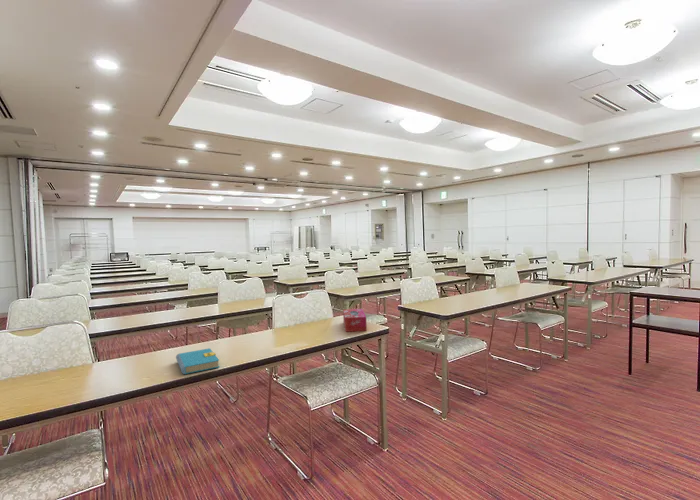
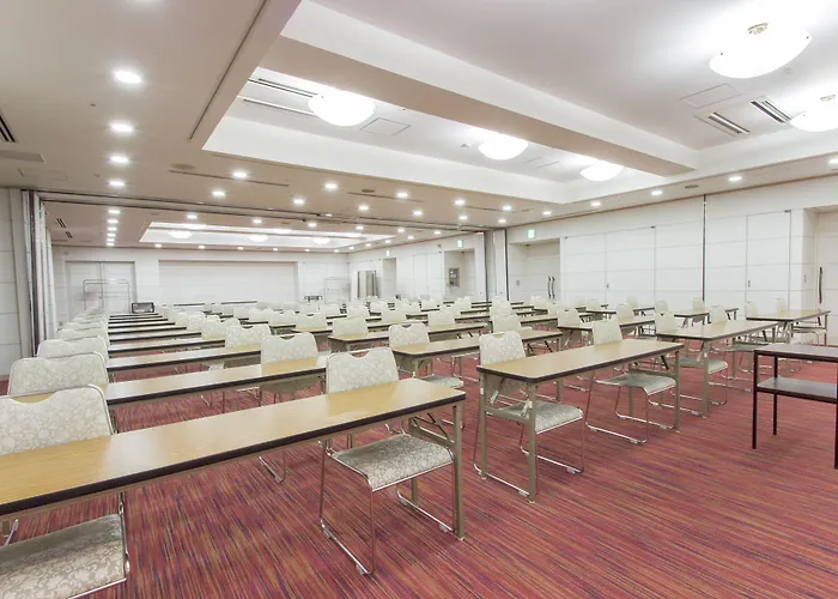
- book [175,347,220,375]
- tissue box [342,308,368,333]
